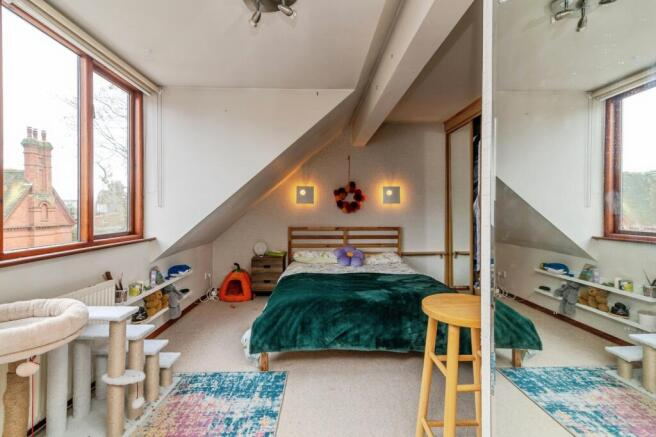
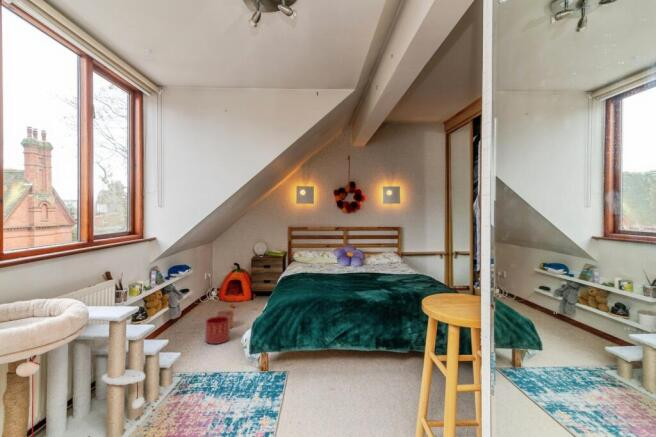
+ plant pot [216,305,235,329]
+ planter [204,315,231,345]
